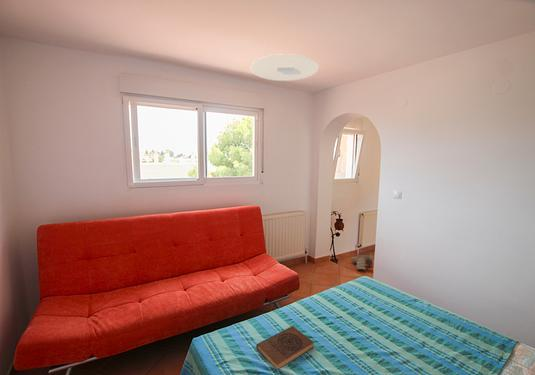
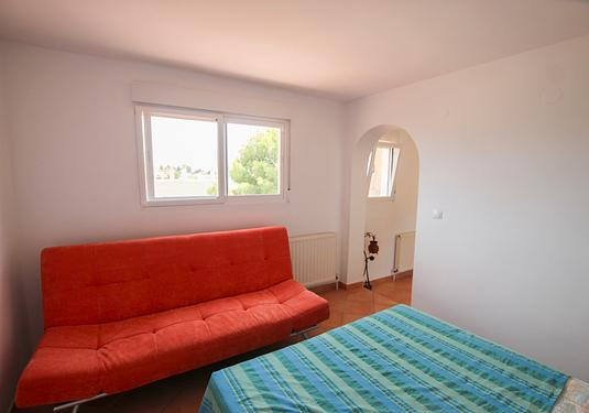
- boots [350,253,375,271]
- ceiling light [250,53,320,82]
- book [255,325,315,371]
